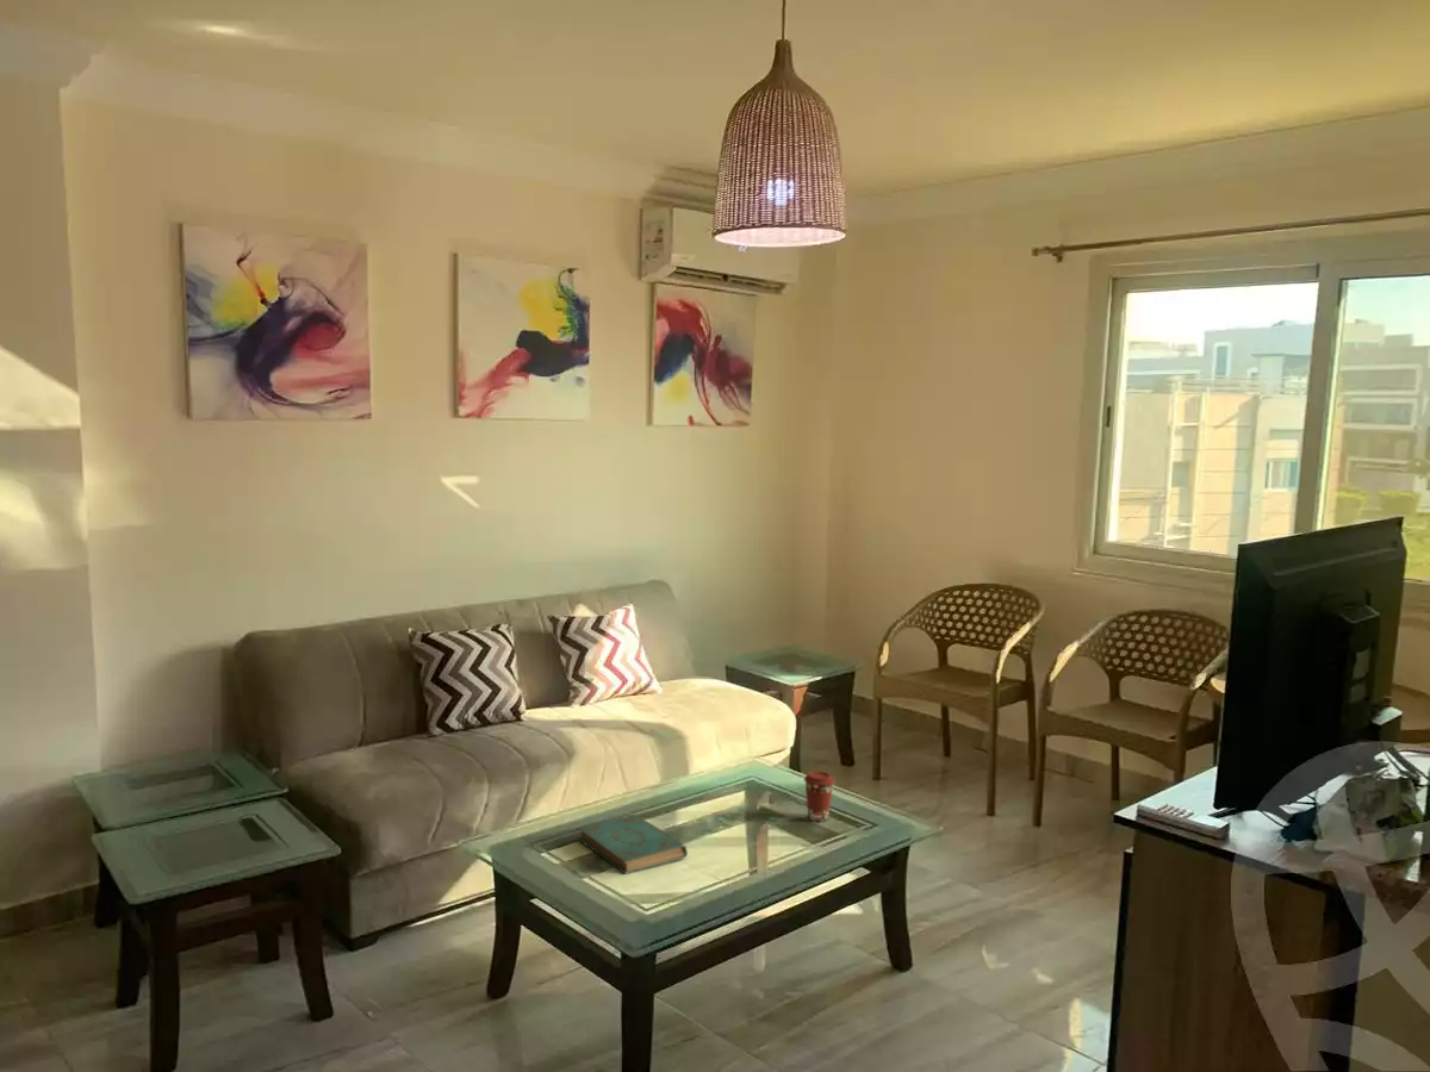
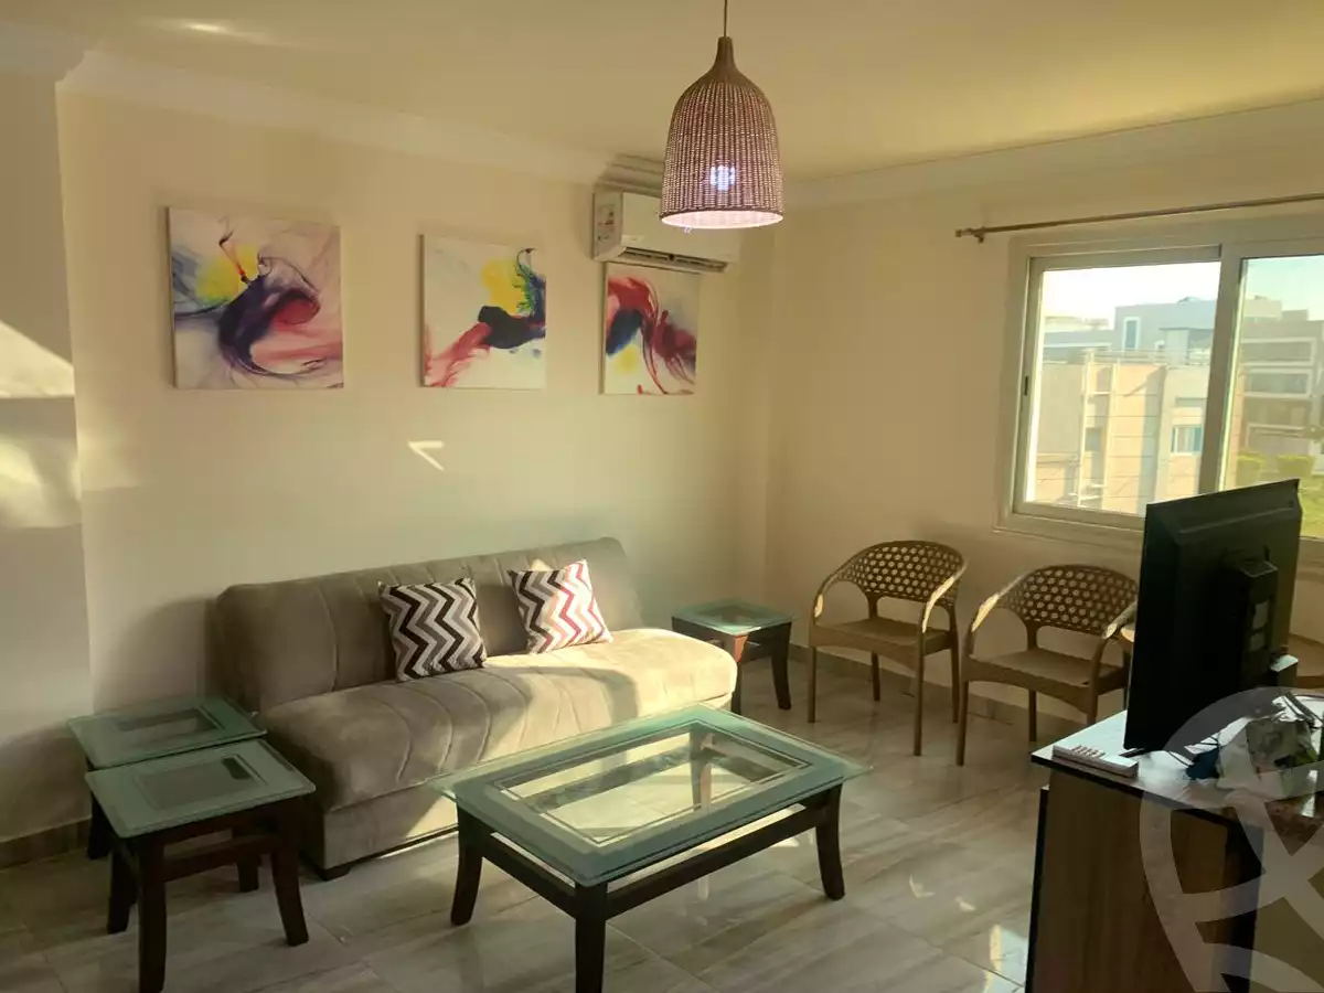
- coffee cup [802,769,837,823]
- book [576,814,689,875]
